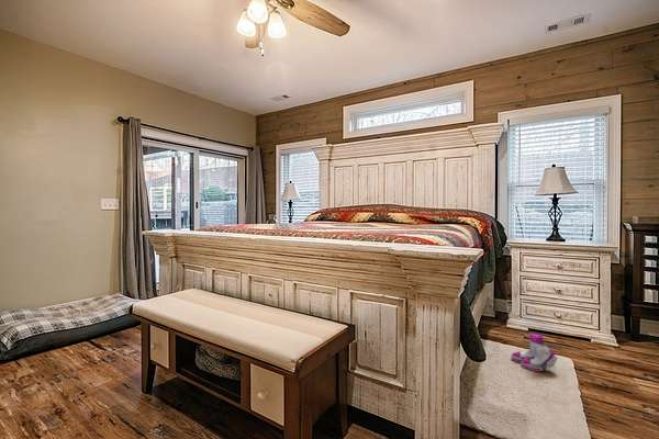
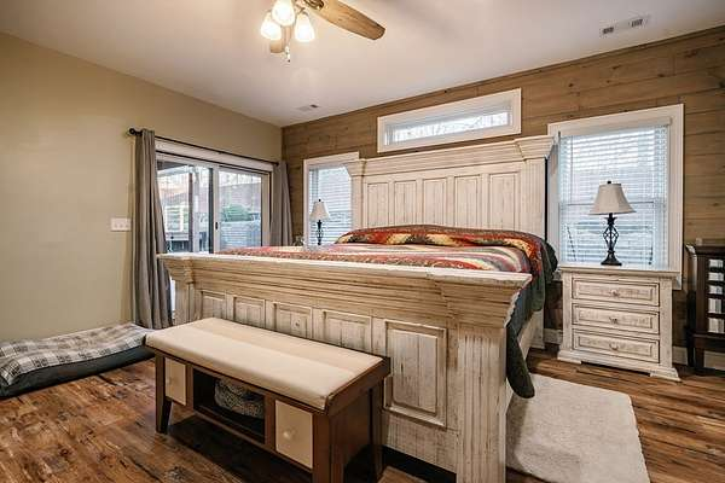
- boots [511,333,559,372]
